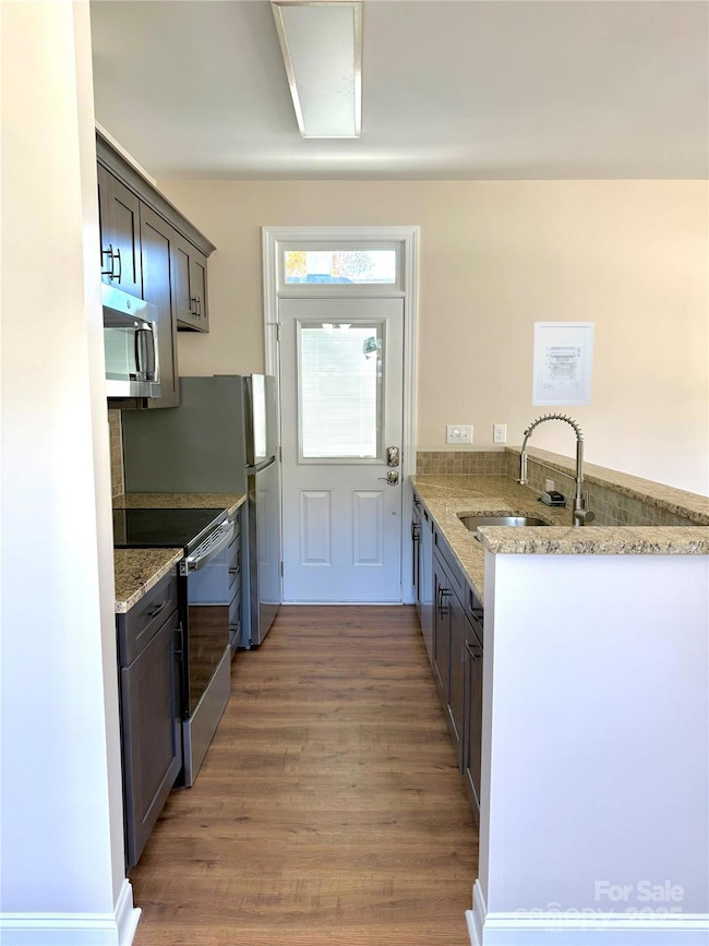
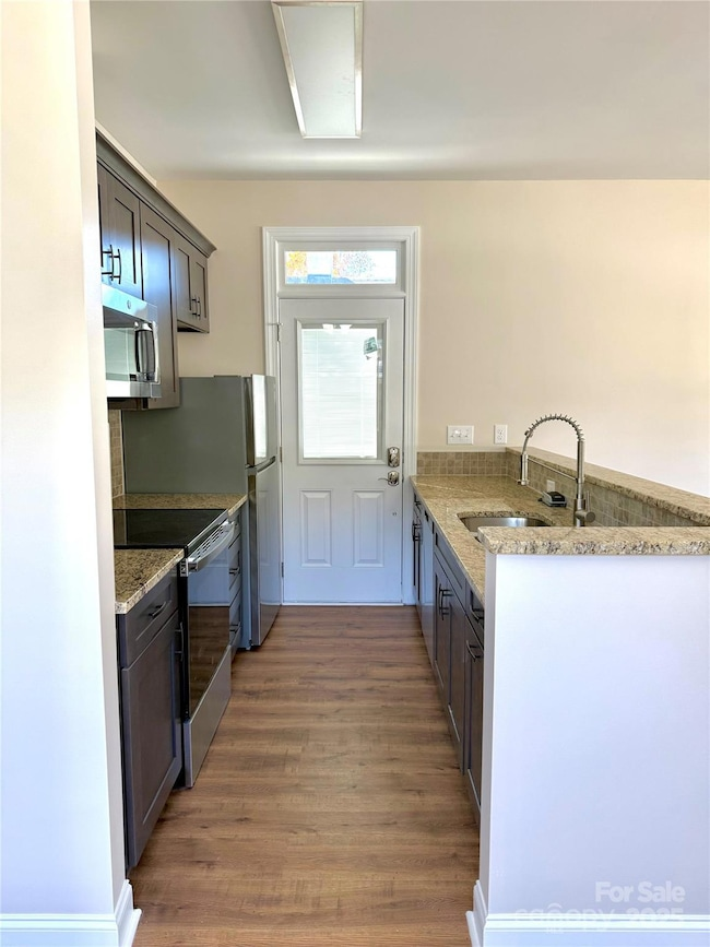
- wall art [531,321,596,407]
